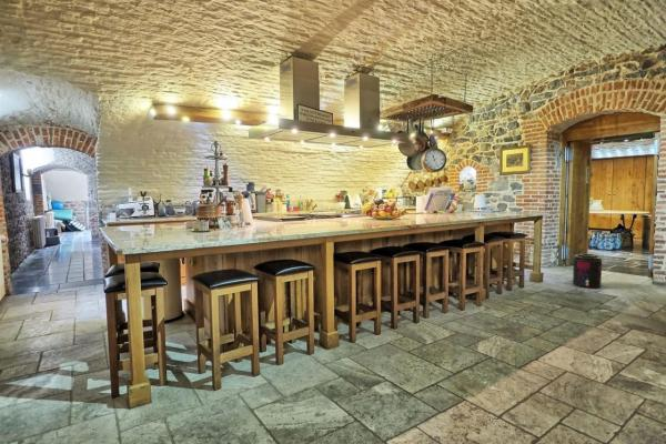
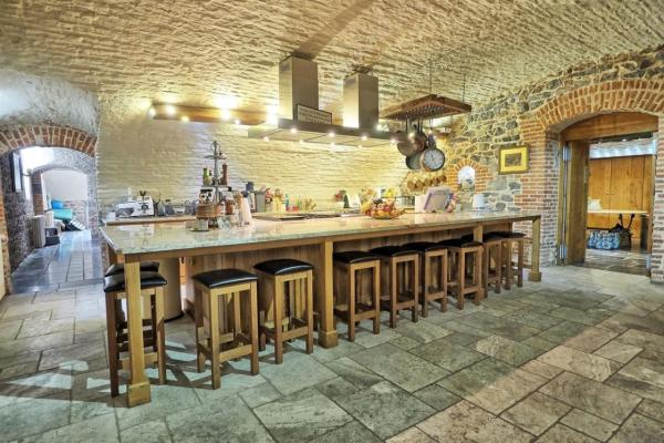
- supplement container [572,252,603,290]
